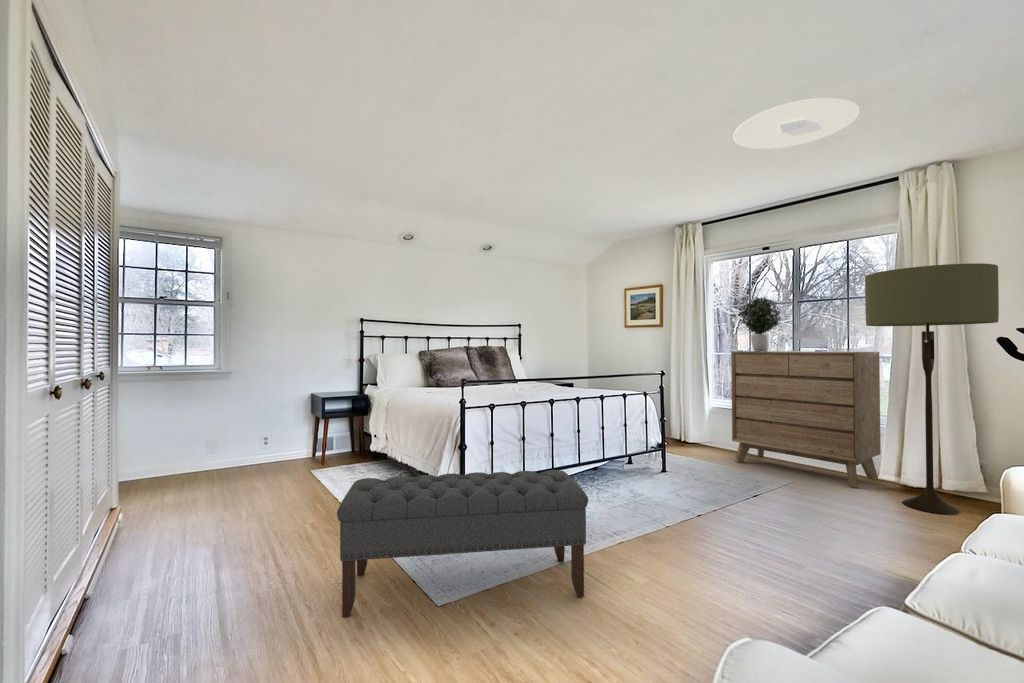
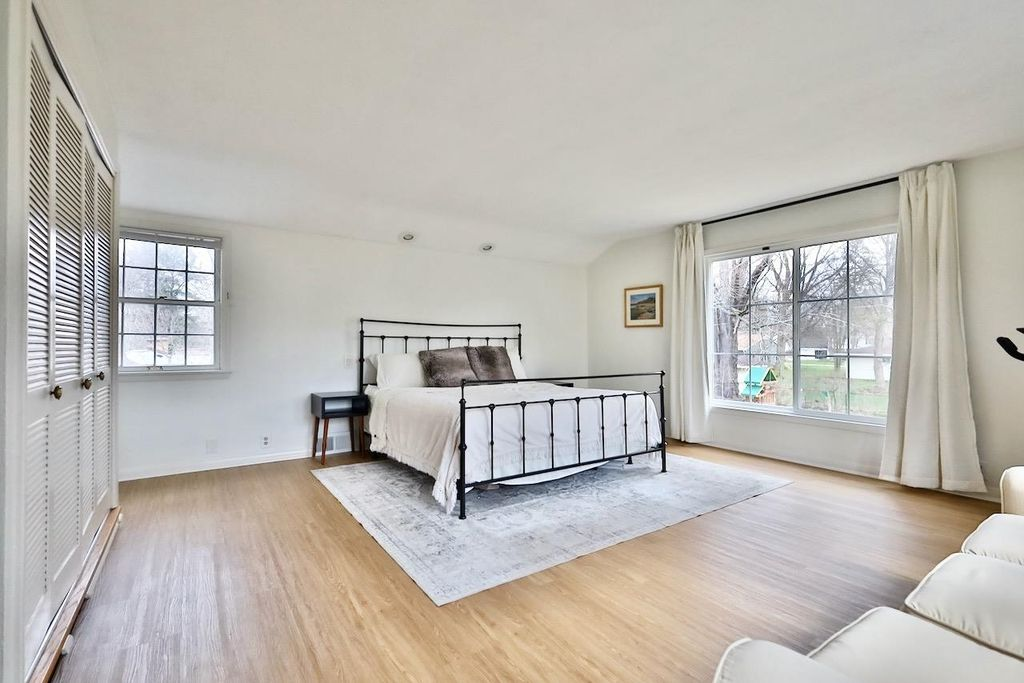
- potted plant [739,296,784,352]
- ceiling light [732,97,861,150]
- bench [336,469,589,618]
- floor lamp [864,262,1000,515]
- dresser [730,350,882,488]
